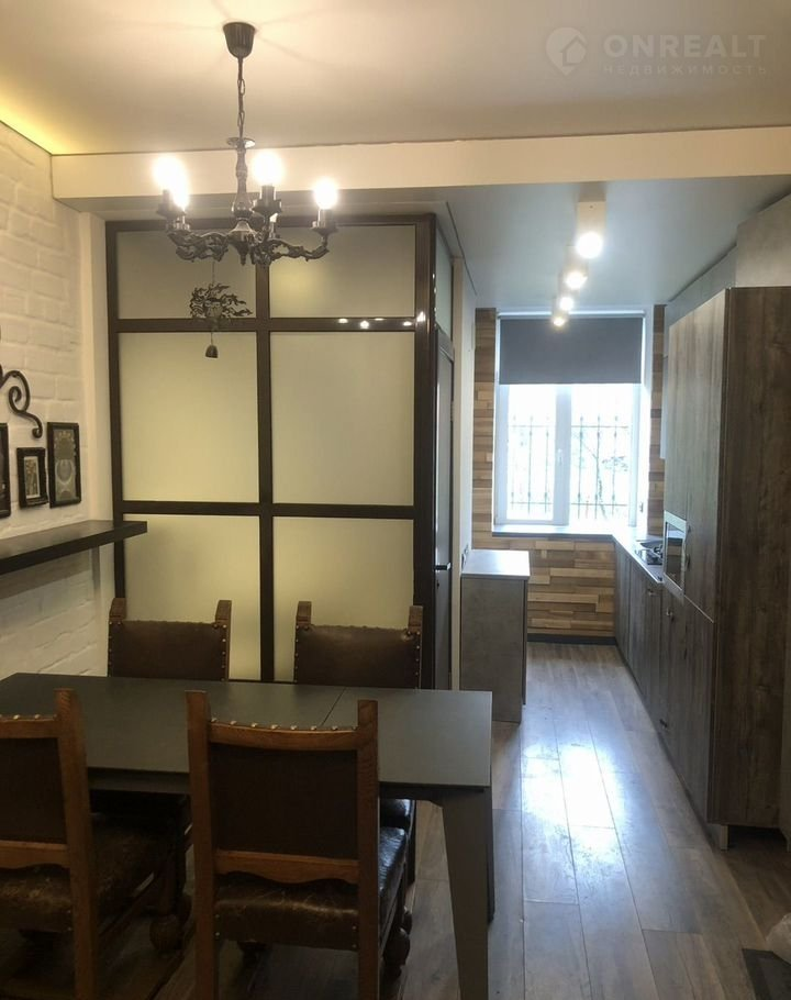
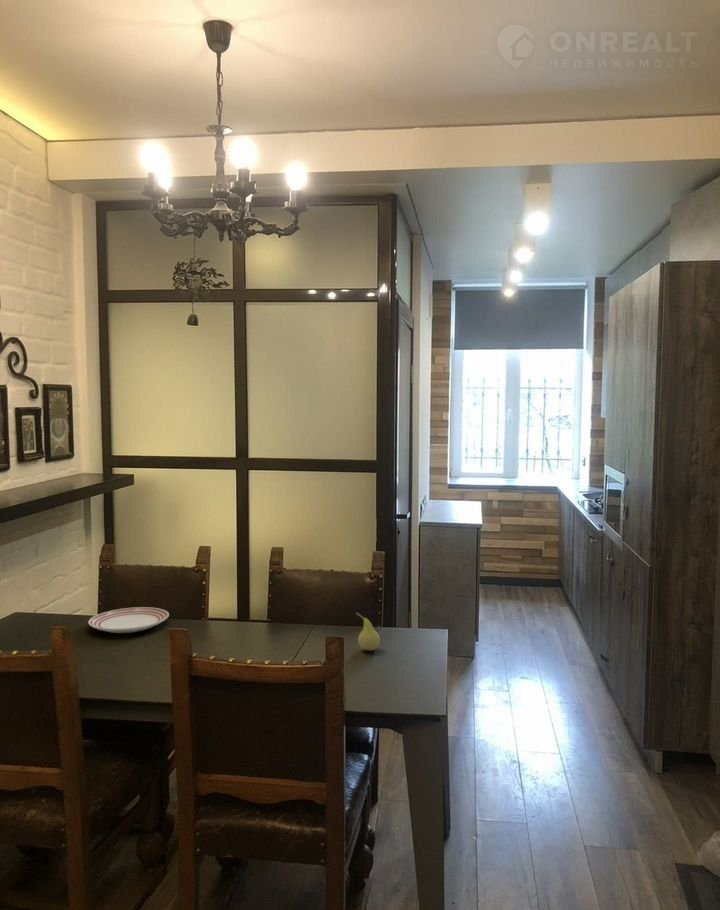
+ fruit [355,612,381,652]
+ dinner plate [87,606,170,634]
